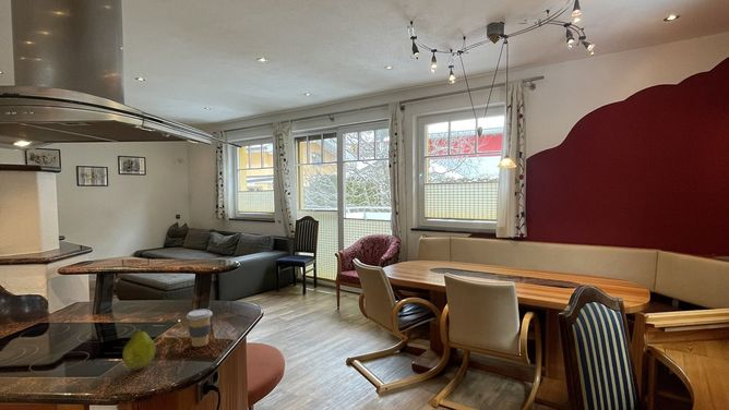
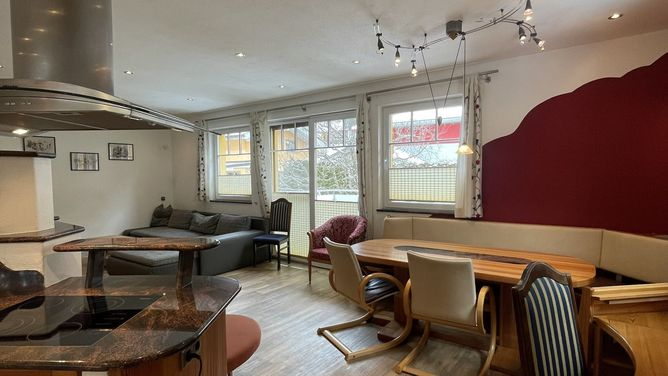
- coffee cup [186,309,214,348]
- fruit [121,326,157,370]
